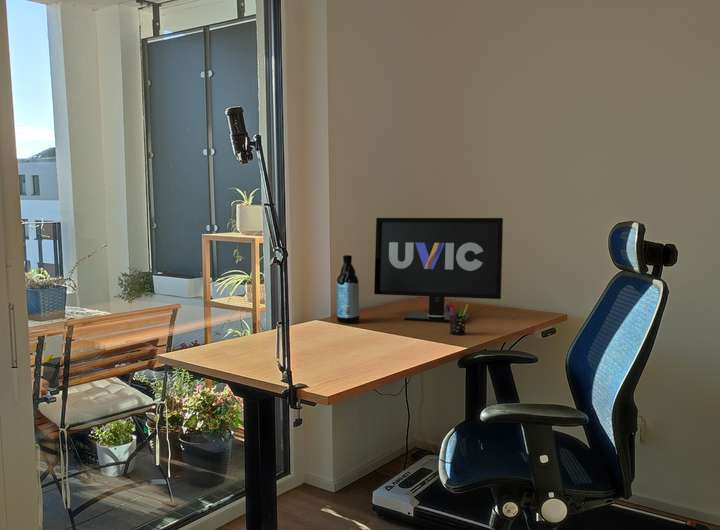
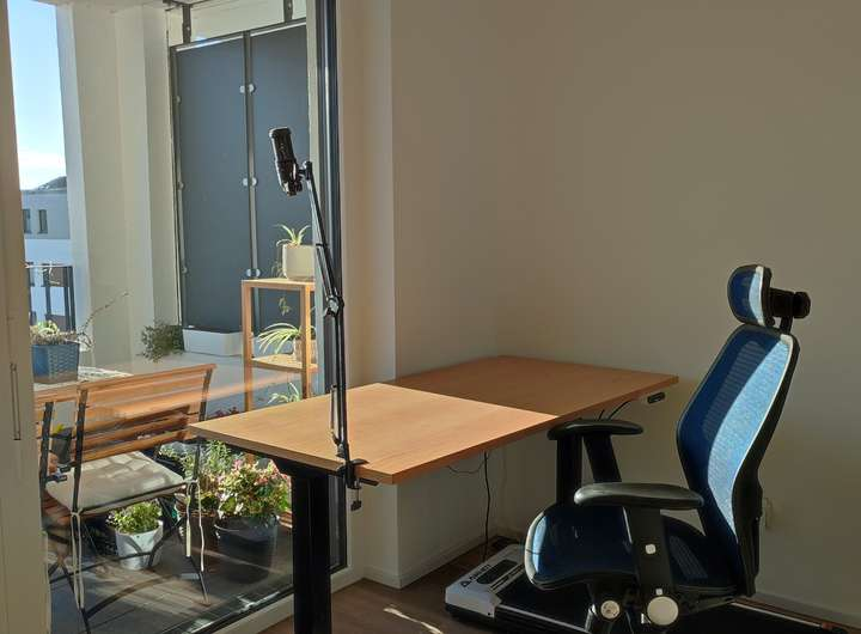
- monitor [373,217,504,323]
- pen holder [445,301,470,336]
- water bottle [336,254,360,324]
